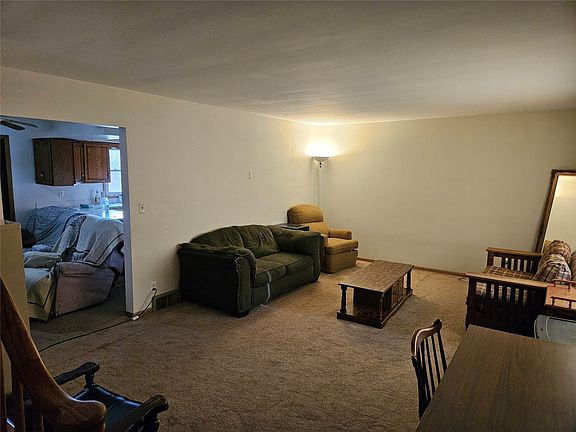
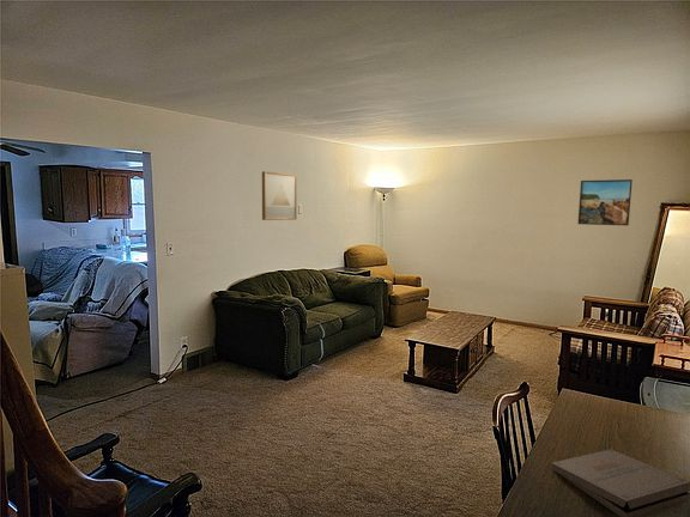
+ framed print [576,178,634,226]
+ wall art [261,170,298,221]
+ pizza box [550,448,690,517]
